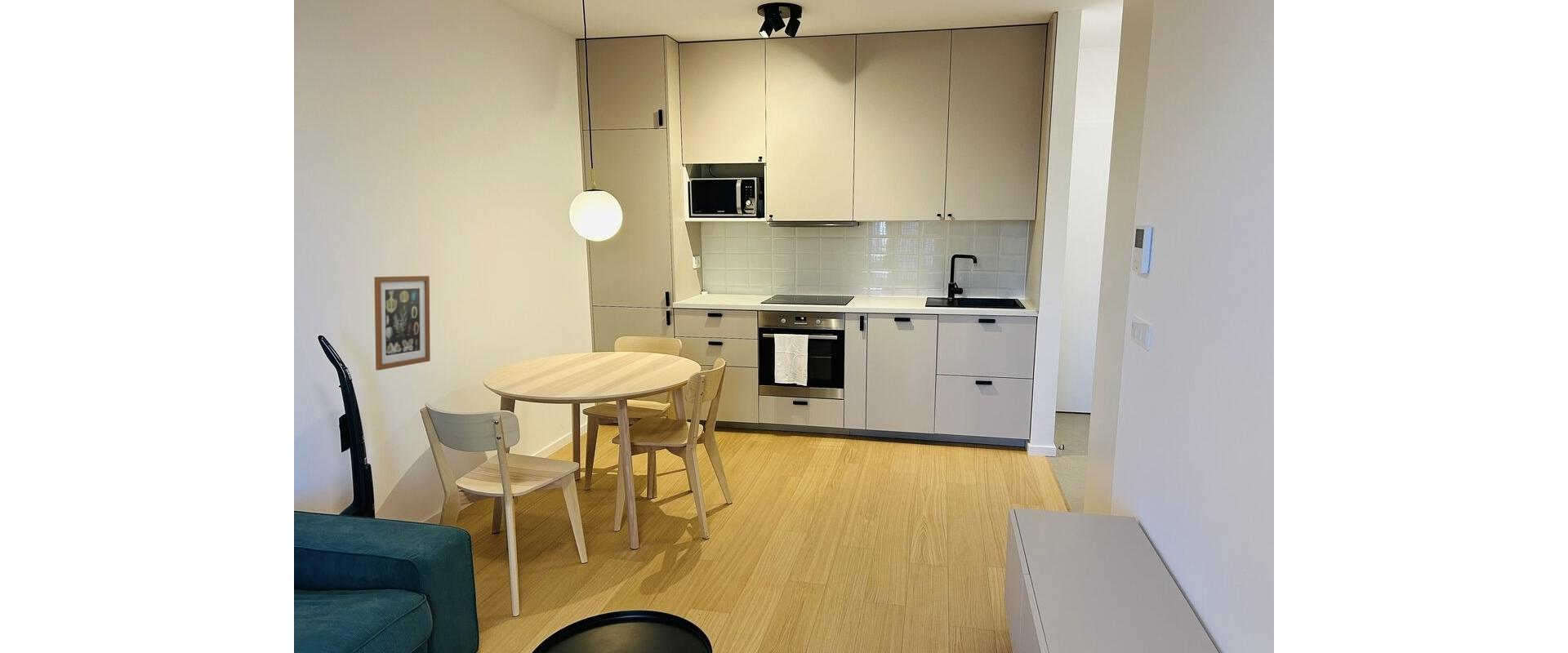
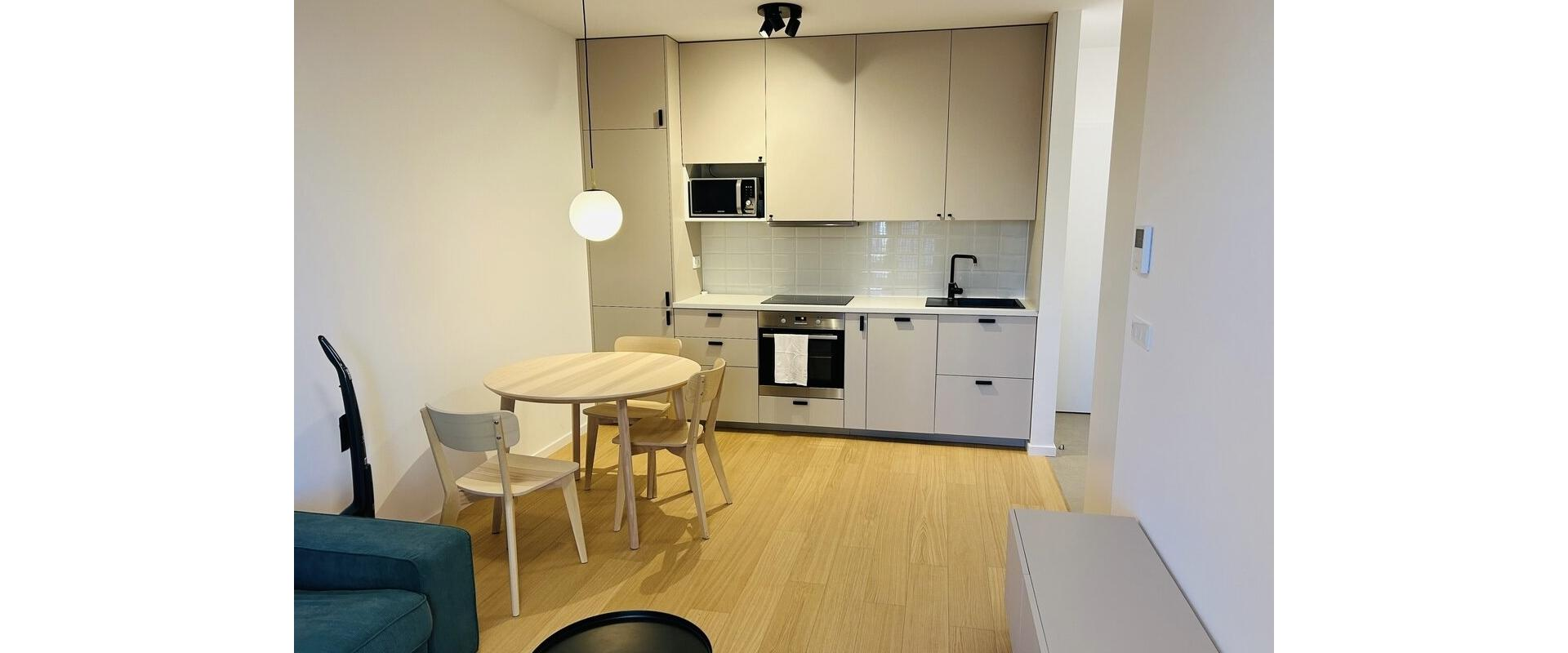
- wall art [374,275,431,371]
